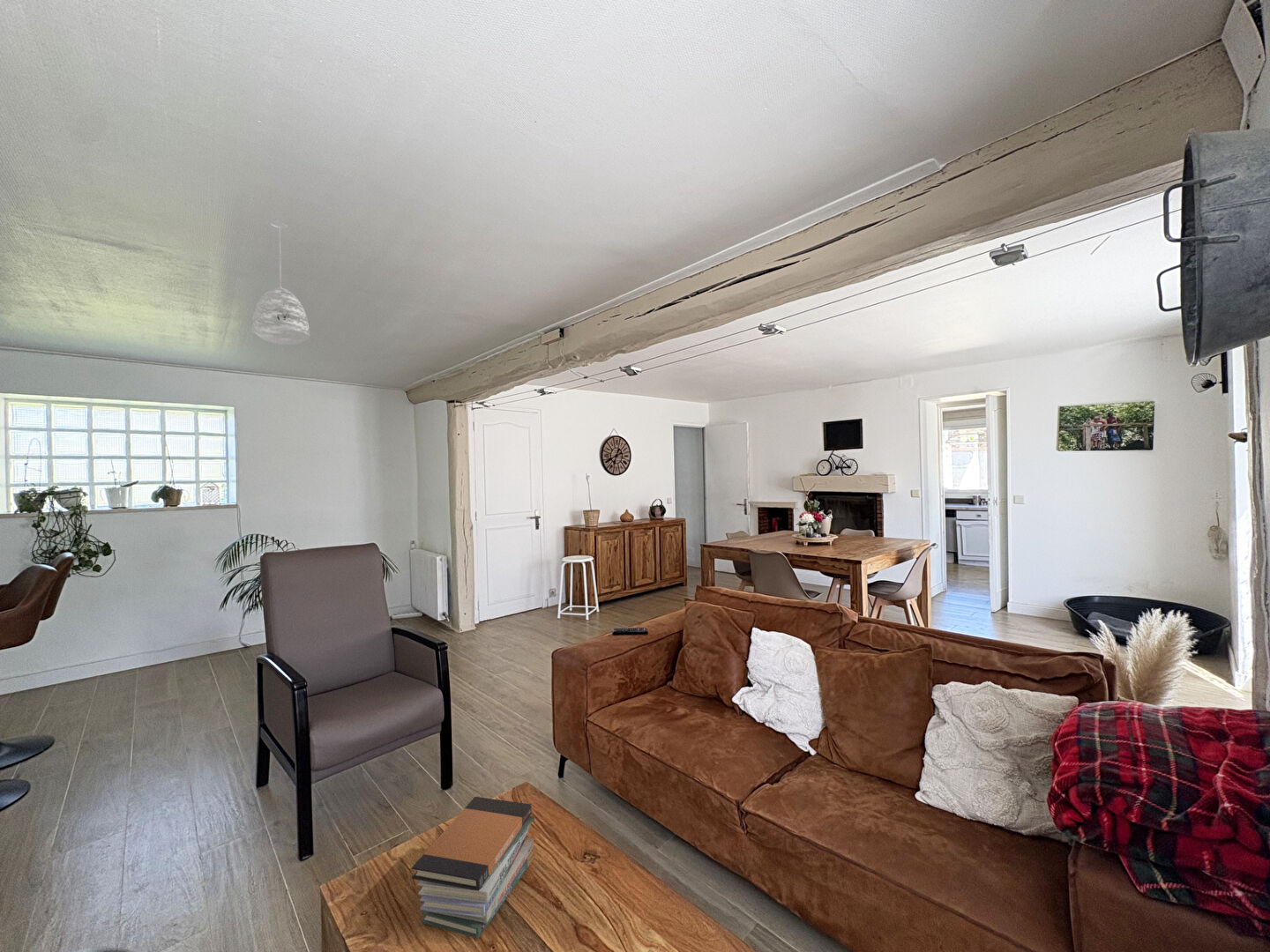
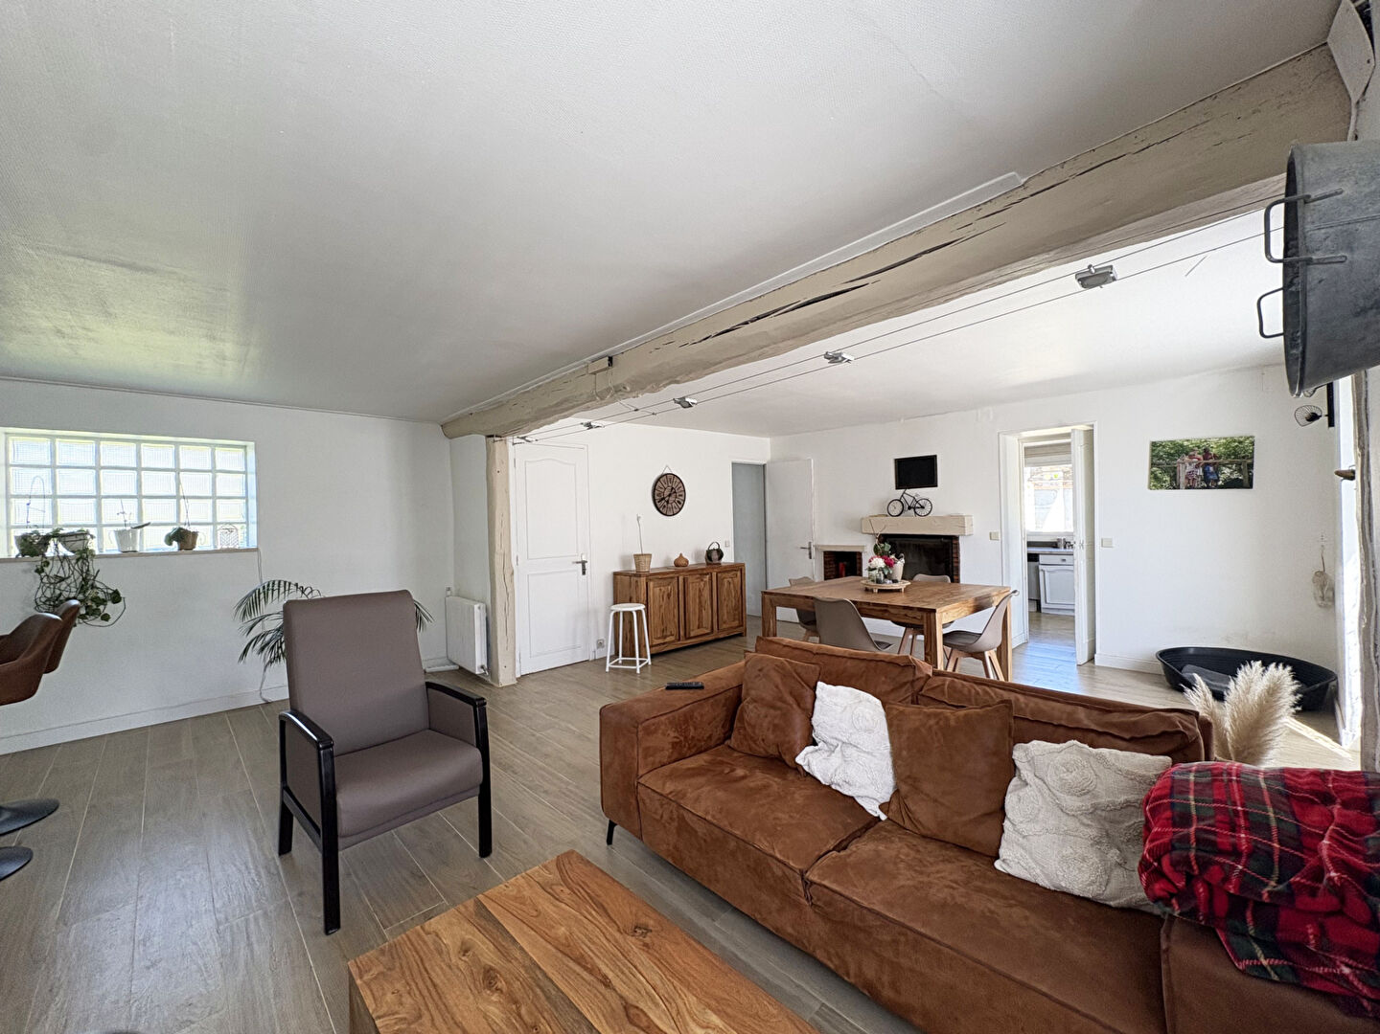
- book stack [411,796,535,940]
- pendant lamp [251,219,311,346]
